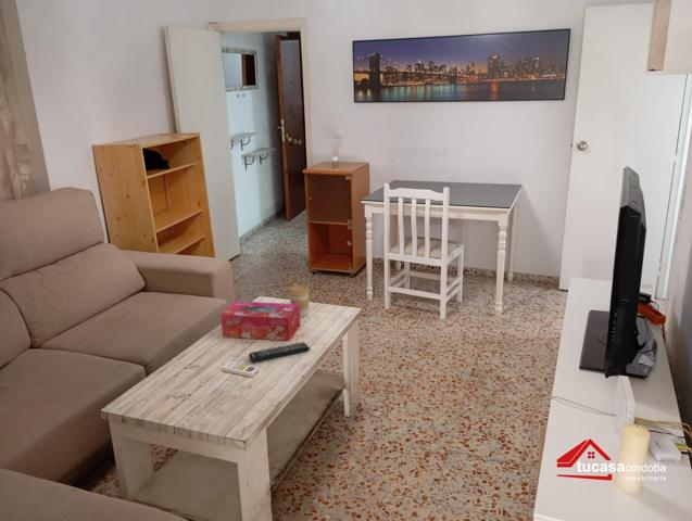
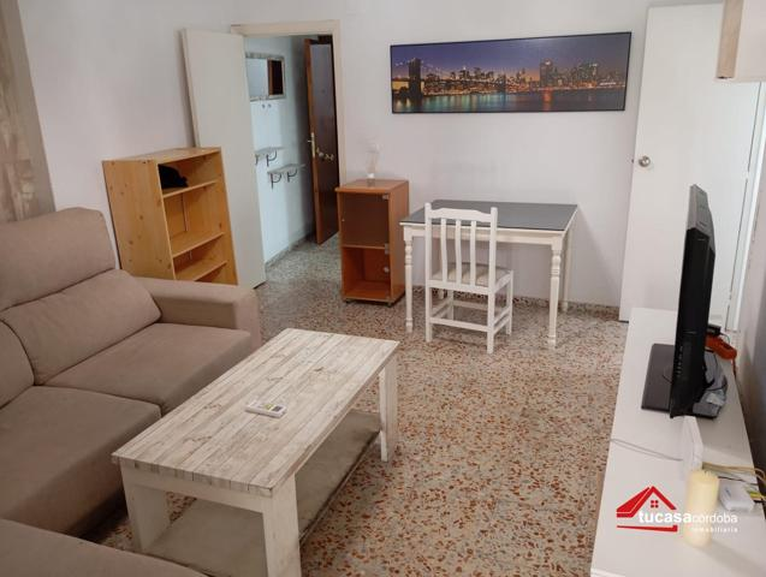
- remote control [248,341,311,364]
- tissue box [219,300,301,342]
- coffee cup [288,283,311,318]
